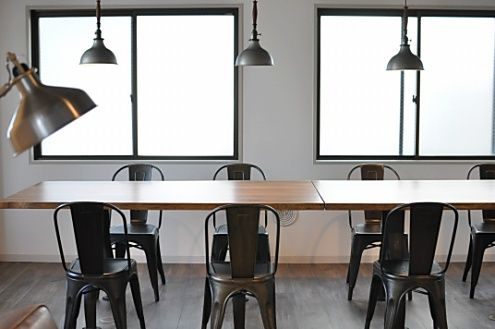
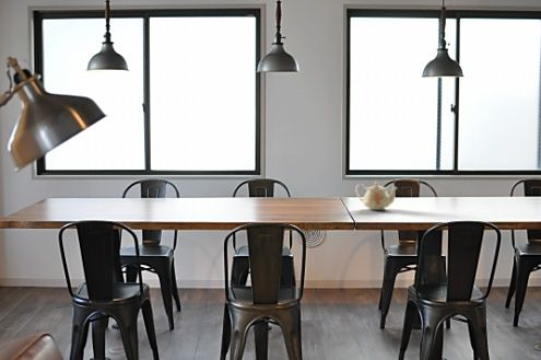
+ teapot [354,181,399,211]
